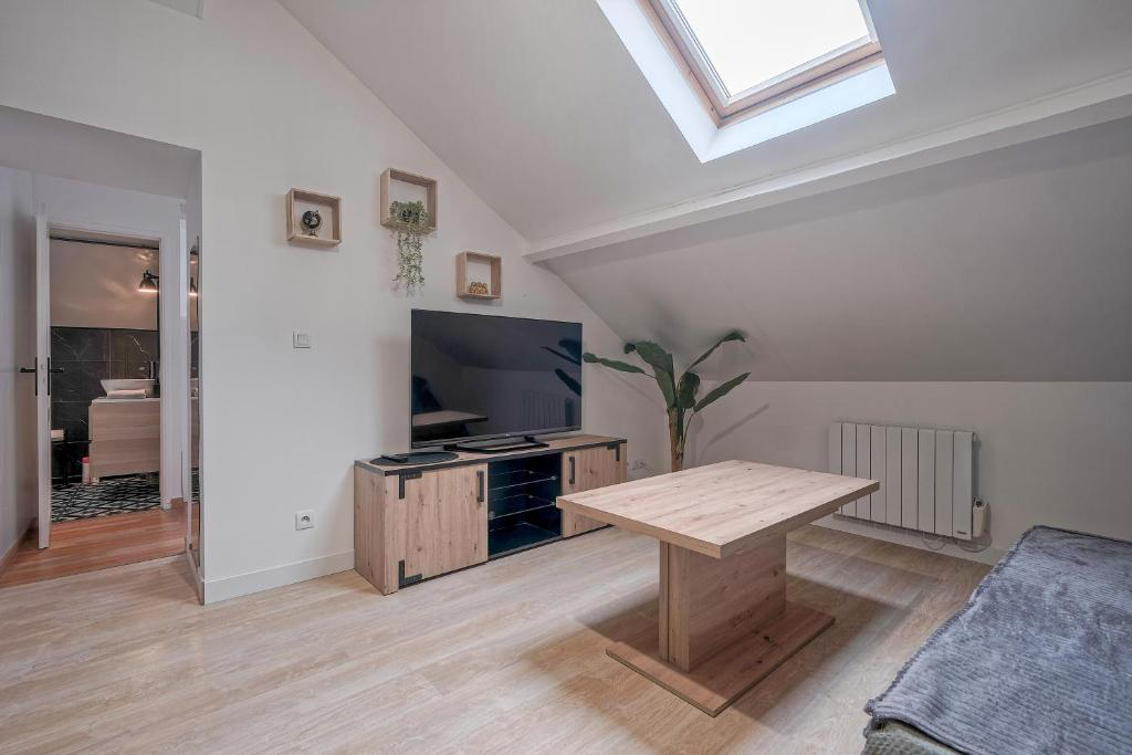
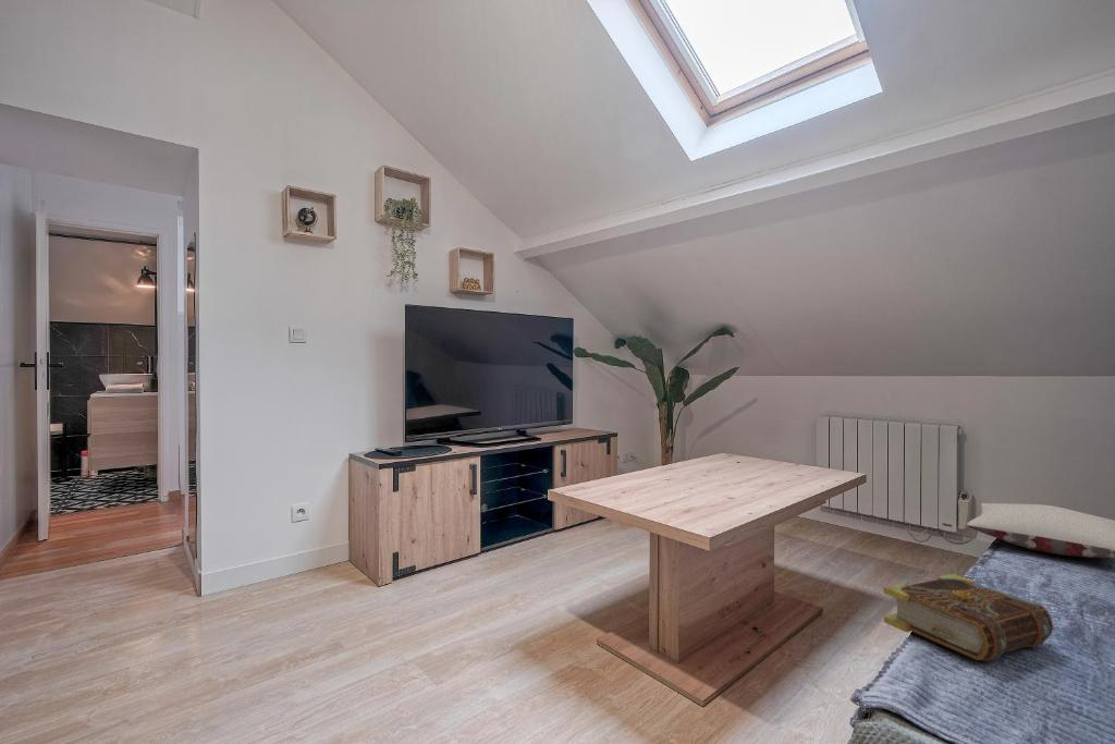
+ book [882,573,1054,662]
+ pillow [966,502,1115,559]
